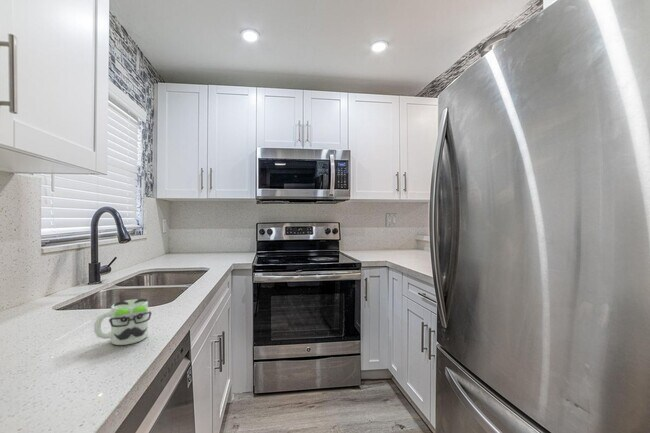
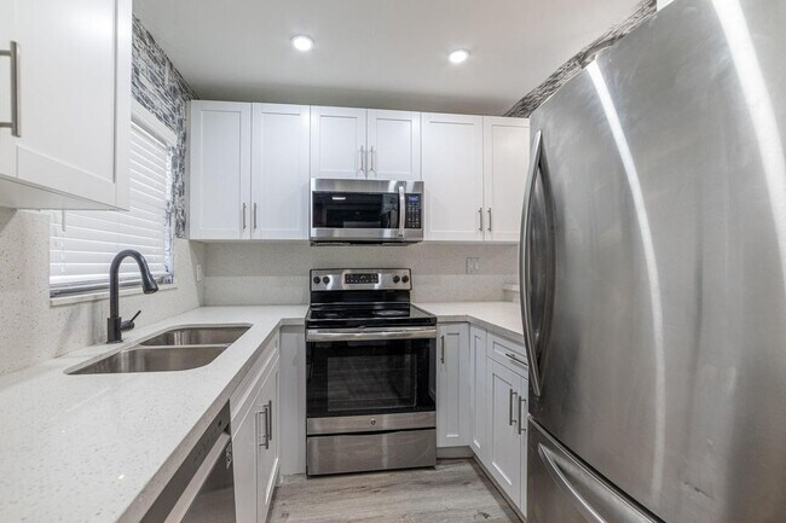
- mug [93,297,153,346]
